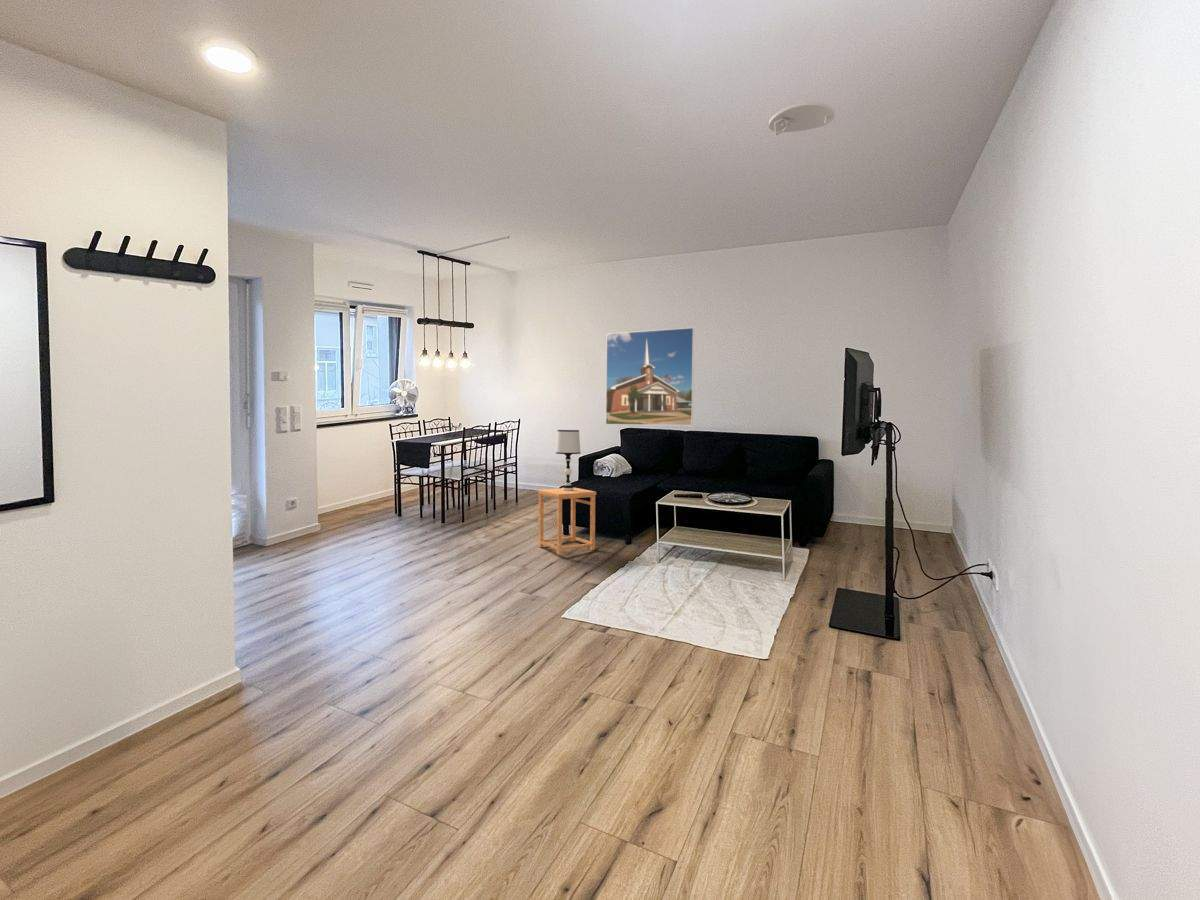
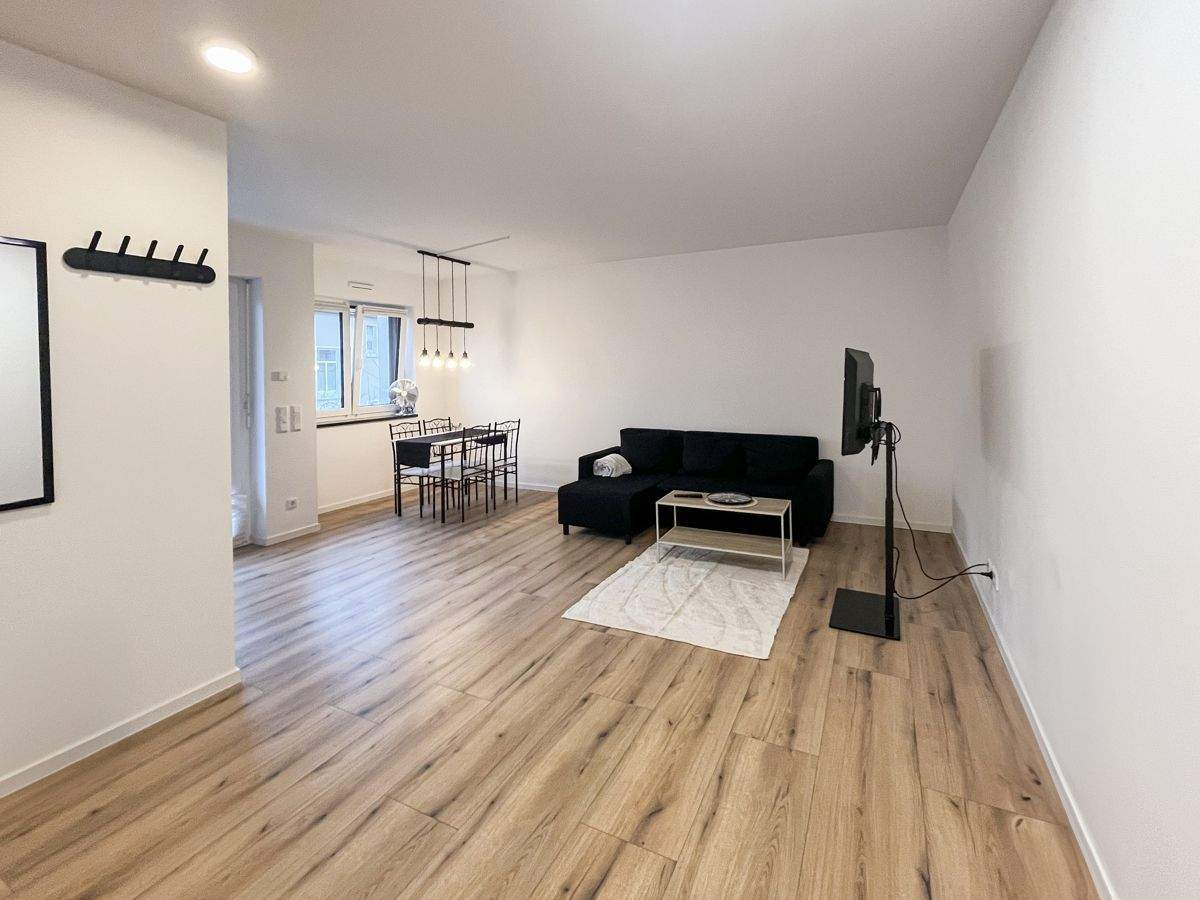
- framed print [605,327,695,426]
- smoke detector [768,101,836,136]
- side table [537,487,597,555]
- table lamp [555,429,581,491]
